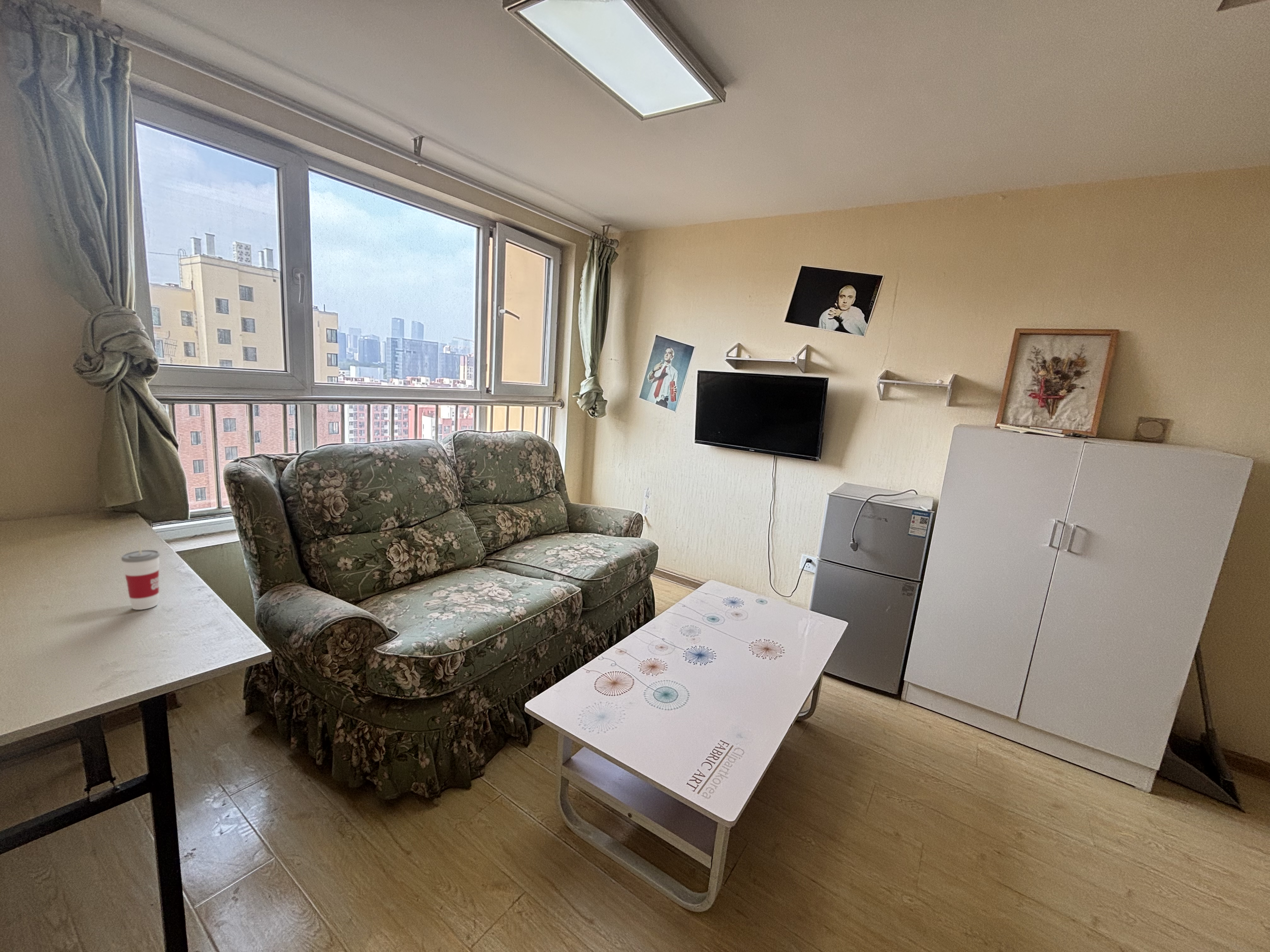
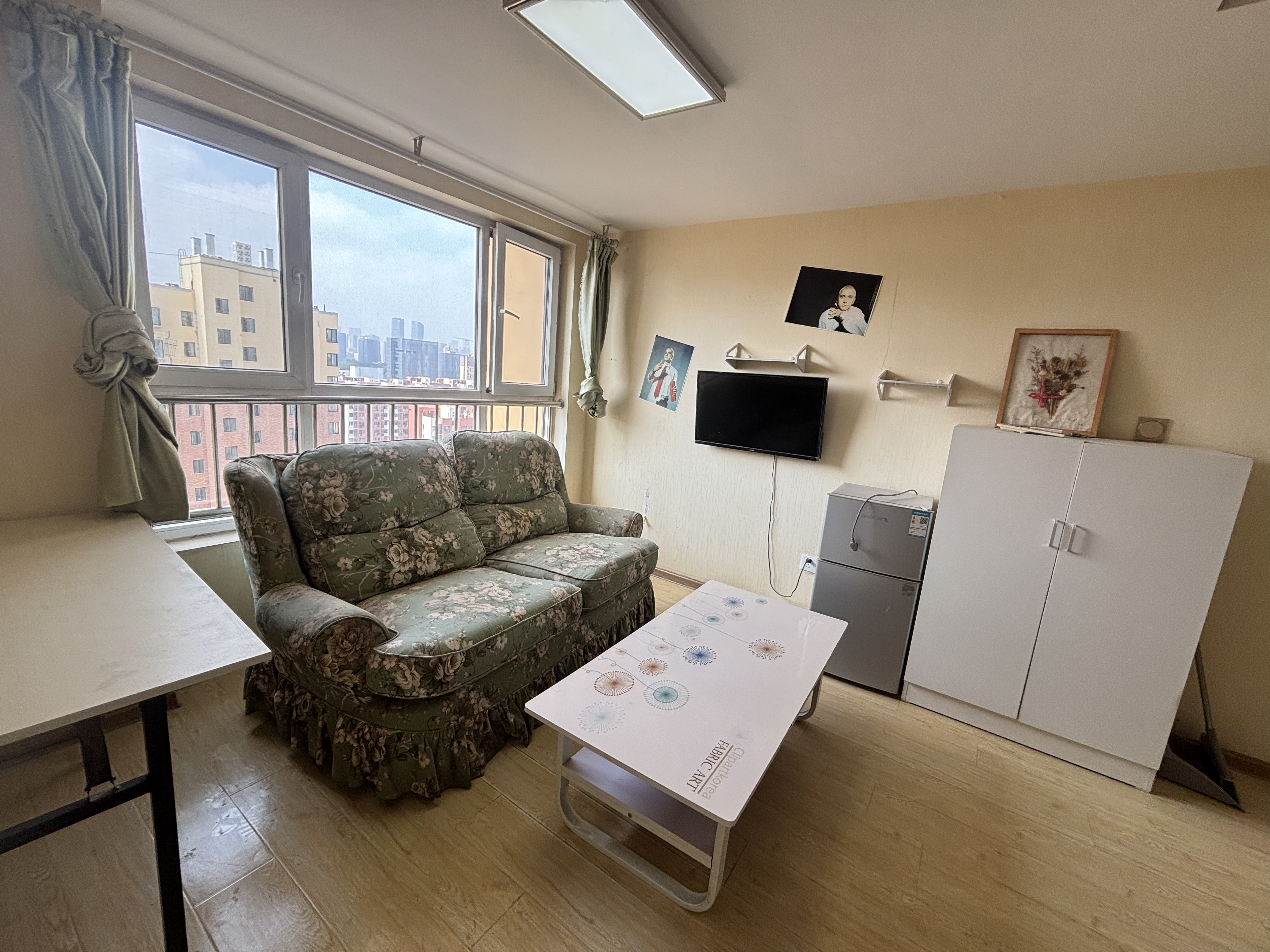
- cup [121,536,160,610]
